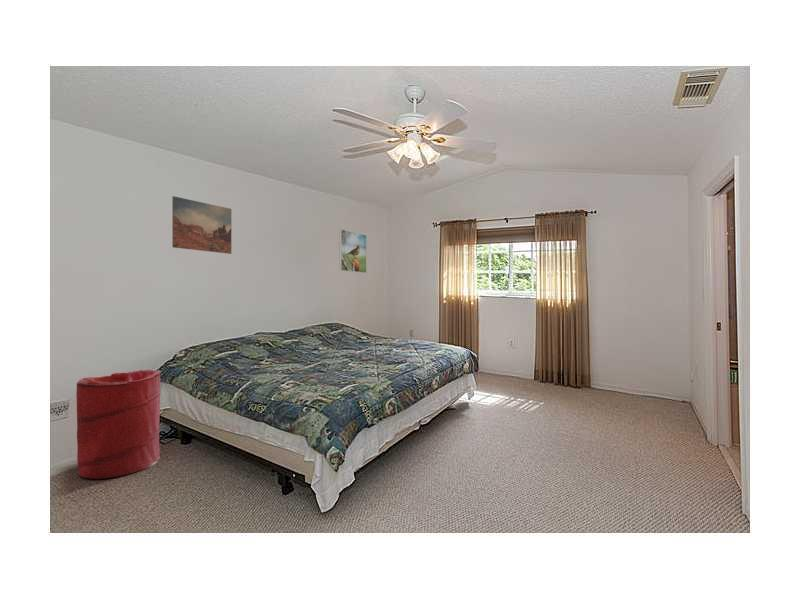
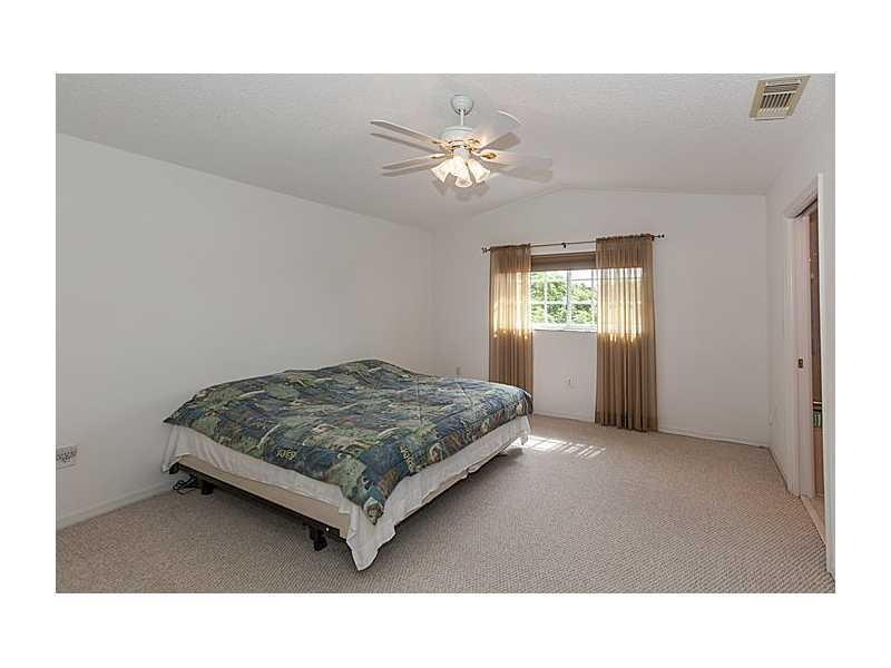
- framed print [338,228,367,274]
- wall art [171,195,232,255]
- laundry hamper [75,369,161,480]
